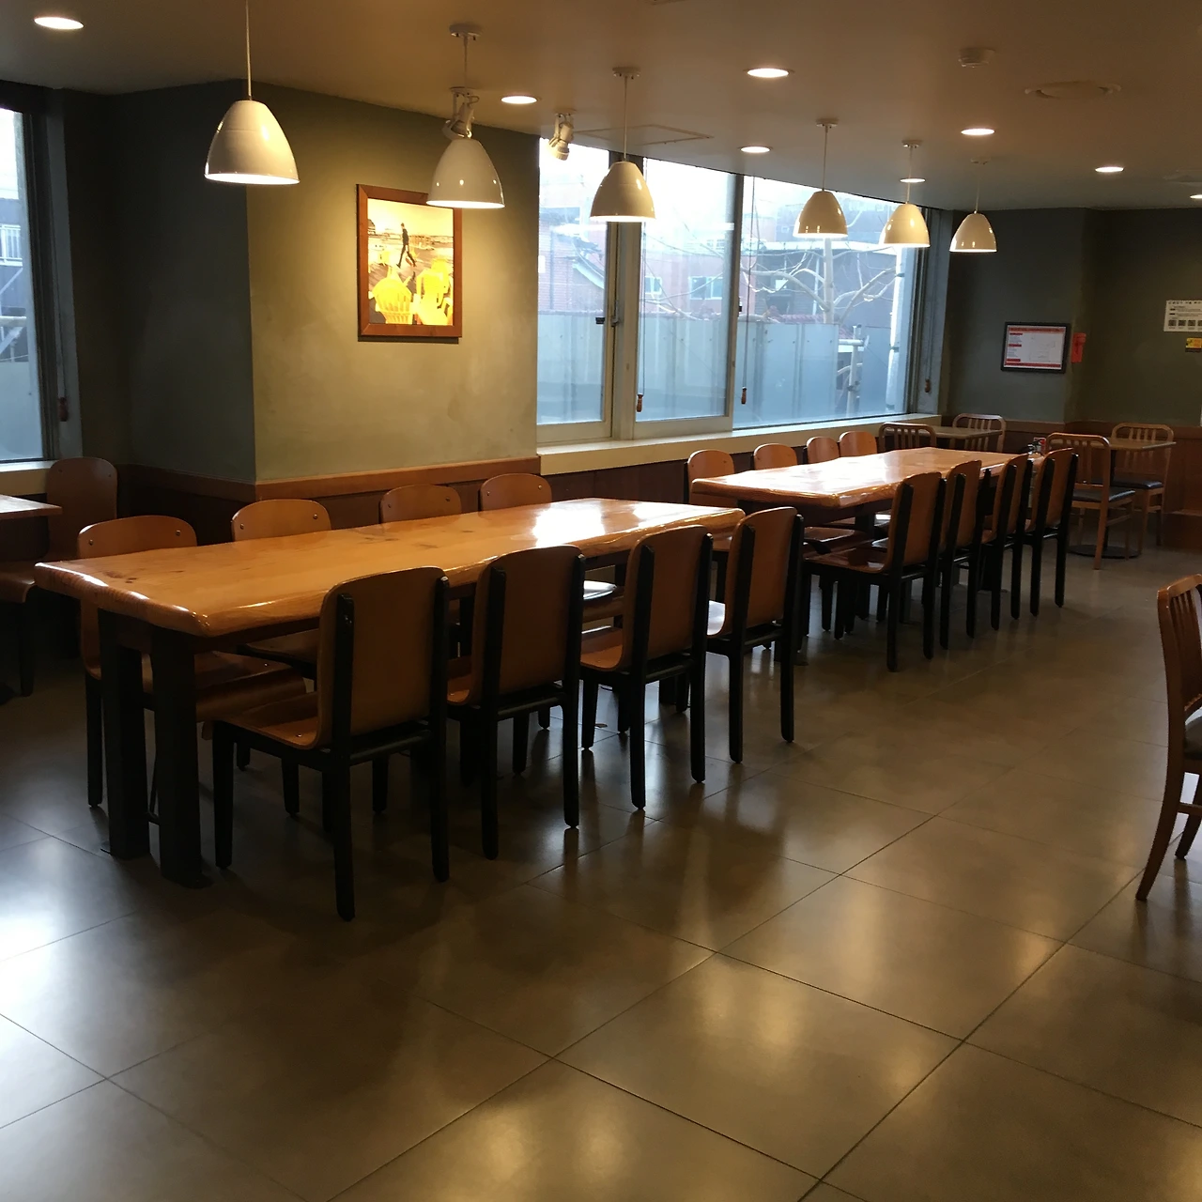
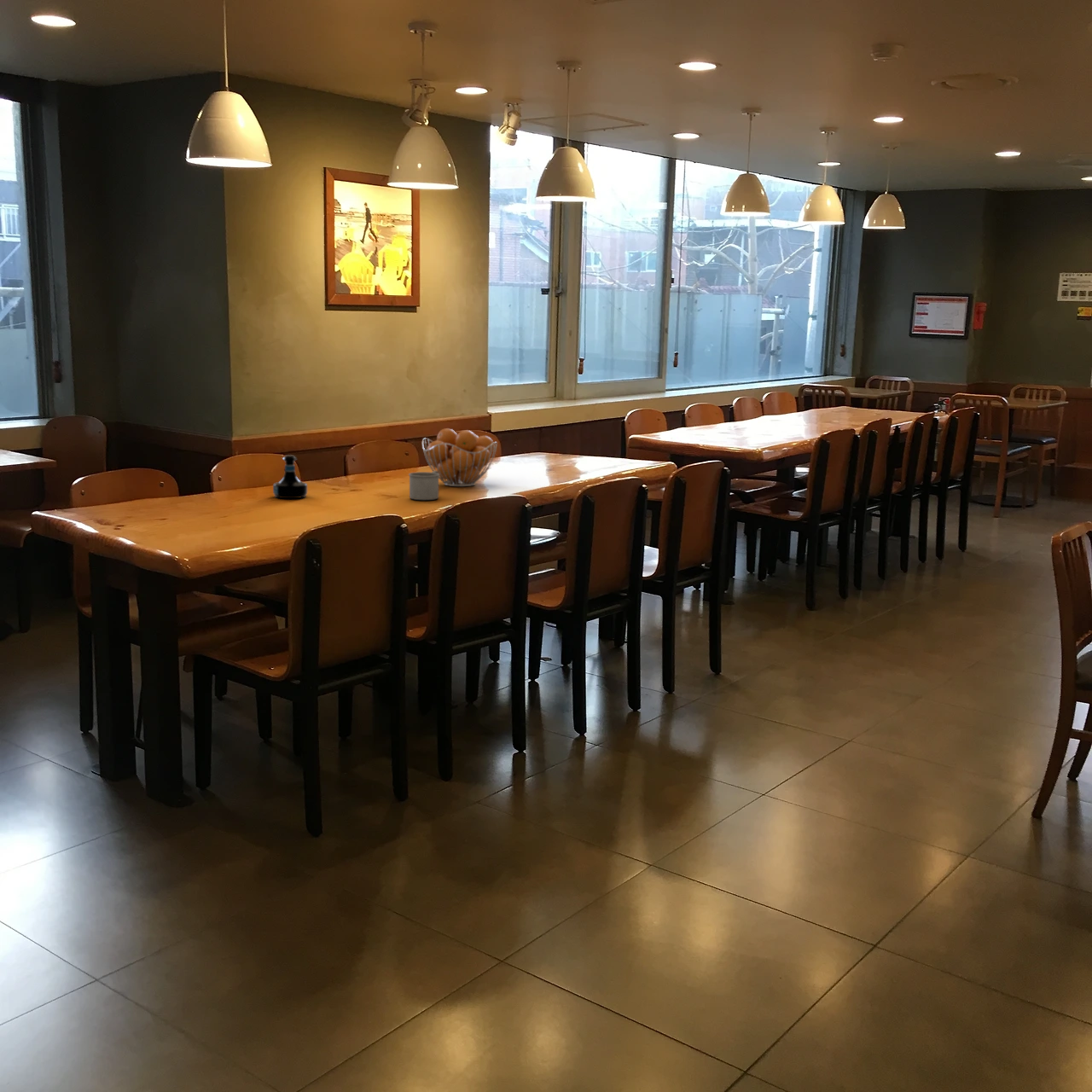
+ mug [408,470,439,501]
+ fruit basket [421,427,498,487]
+ tequila bottle [272,454,308,499]
